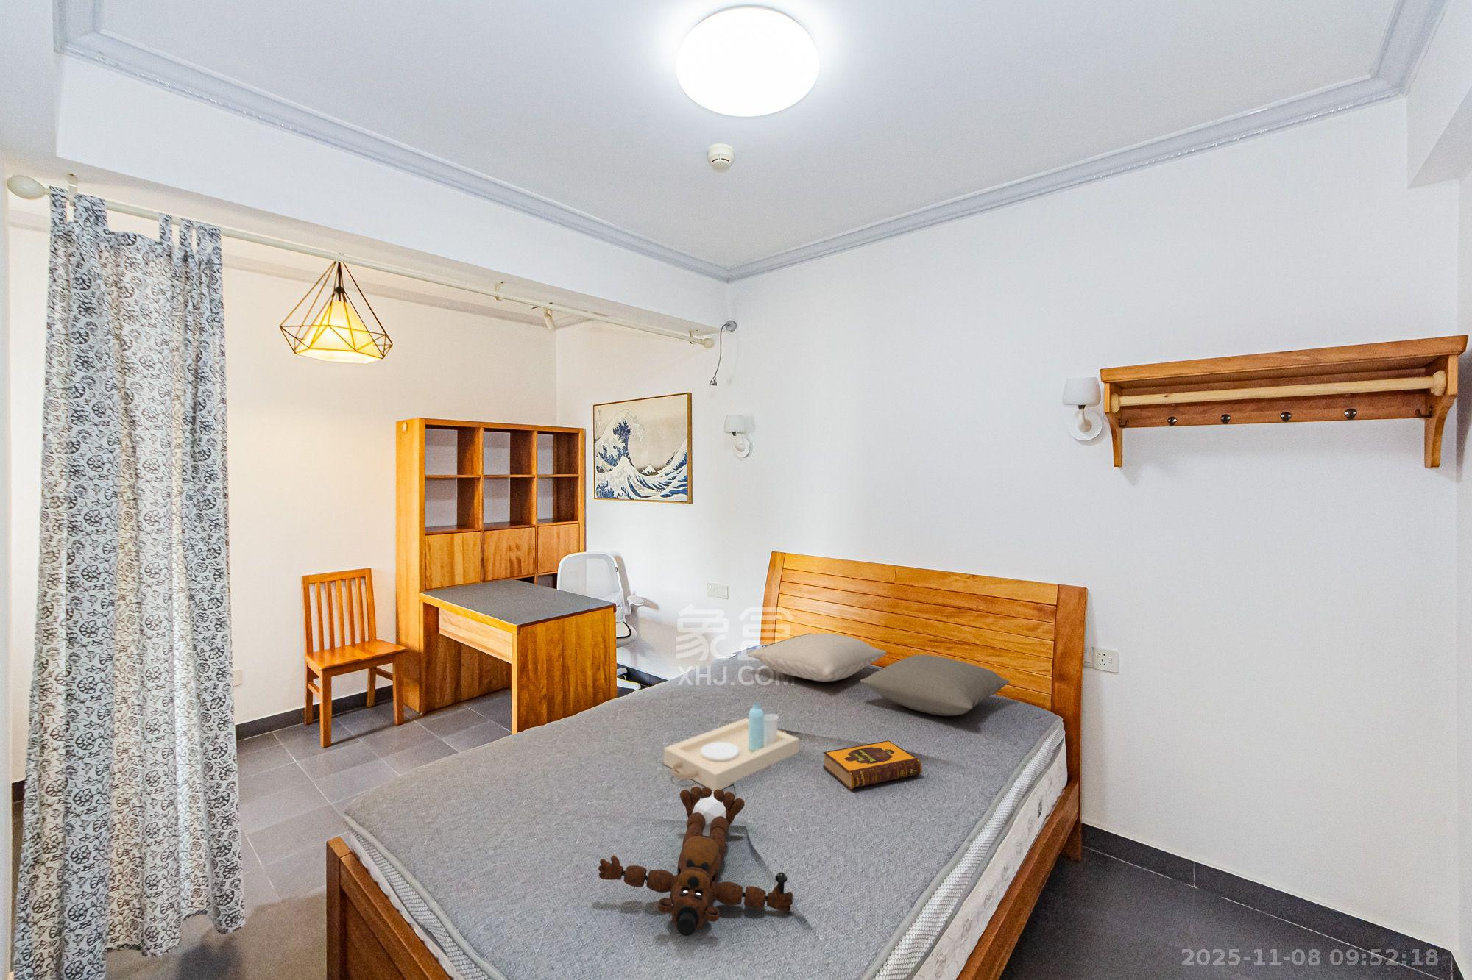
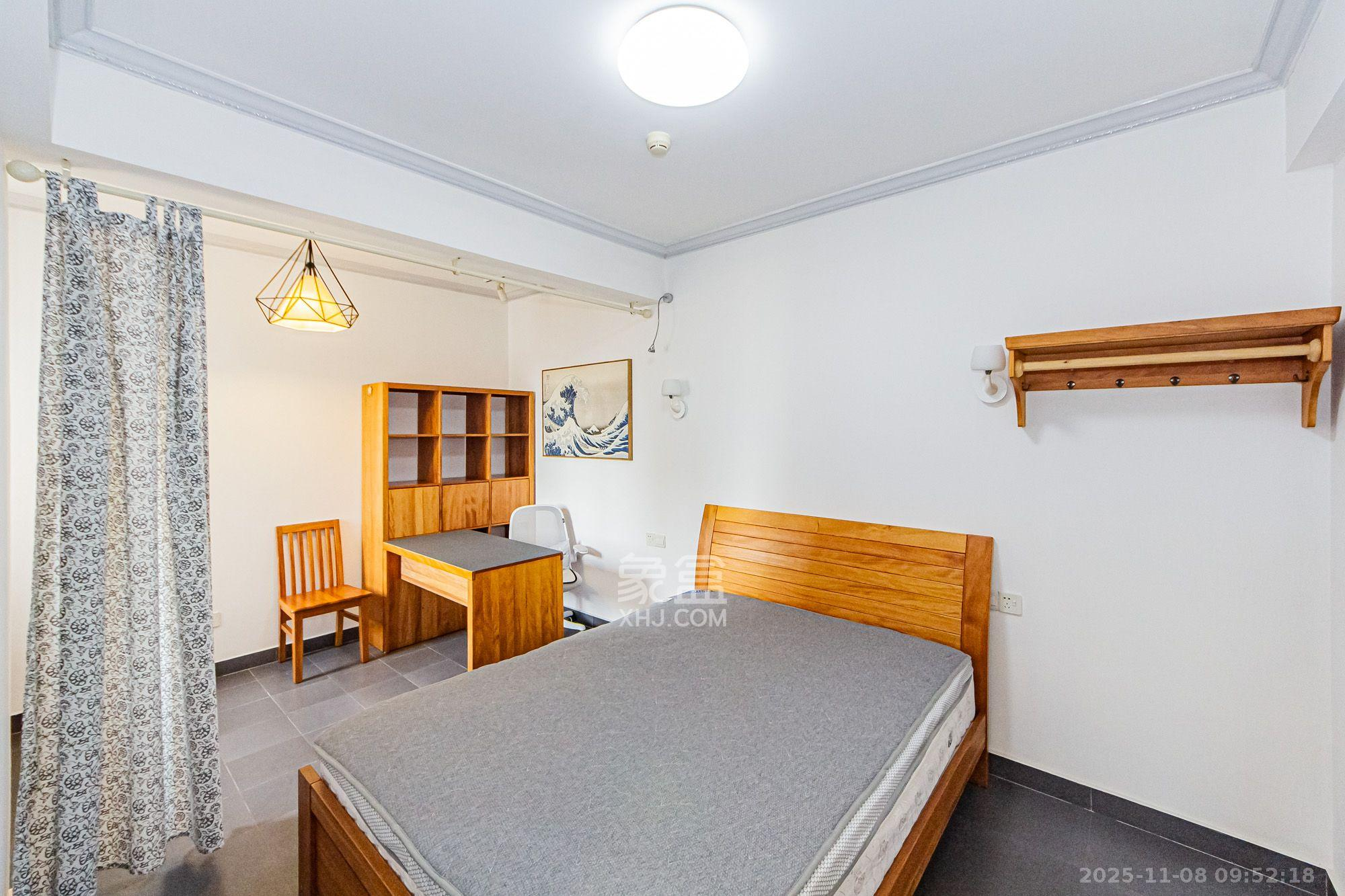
- pillow [747,633,886,682]
- serving tray [663,702,800,791]
- hardback book [822,739,923,791]
- pillow [859,654,1010,716]
- teddy bear [598,786,793,936]
